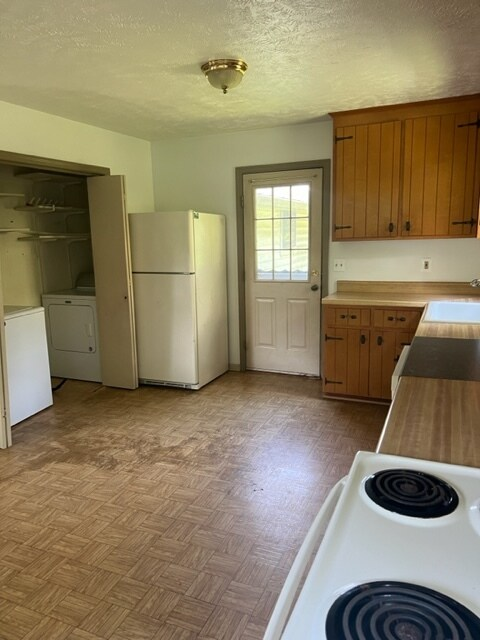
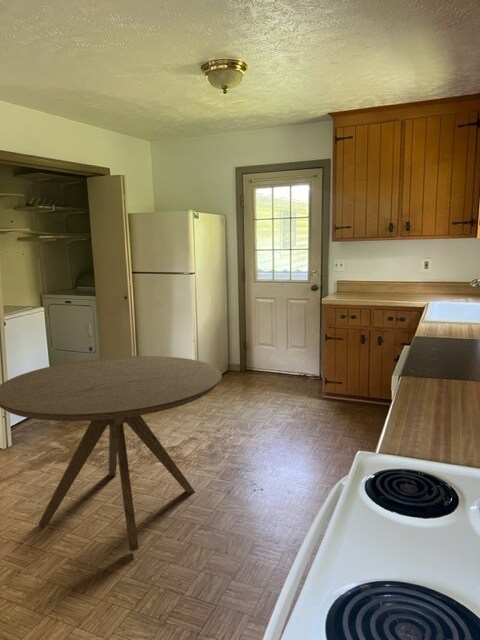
+ dining table [0,355,223,553]
